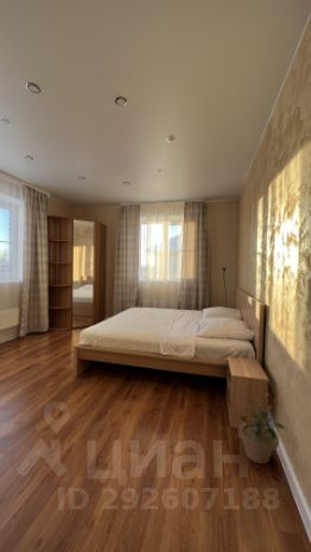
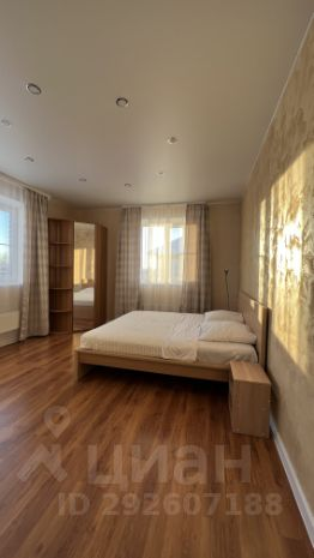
- potted plant [237,391,286,465]
